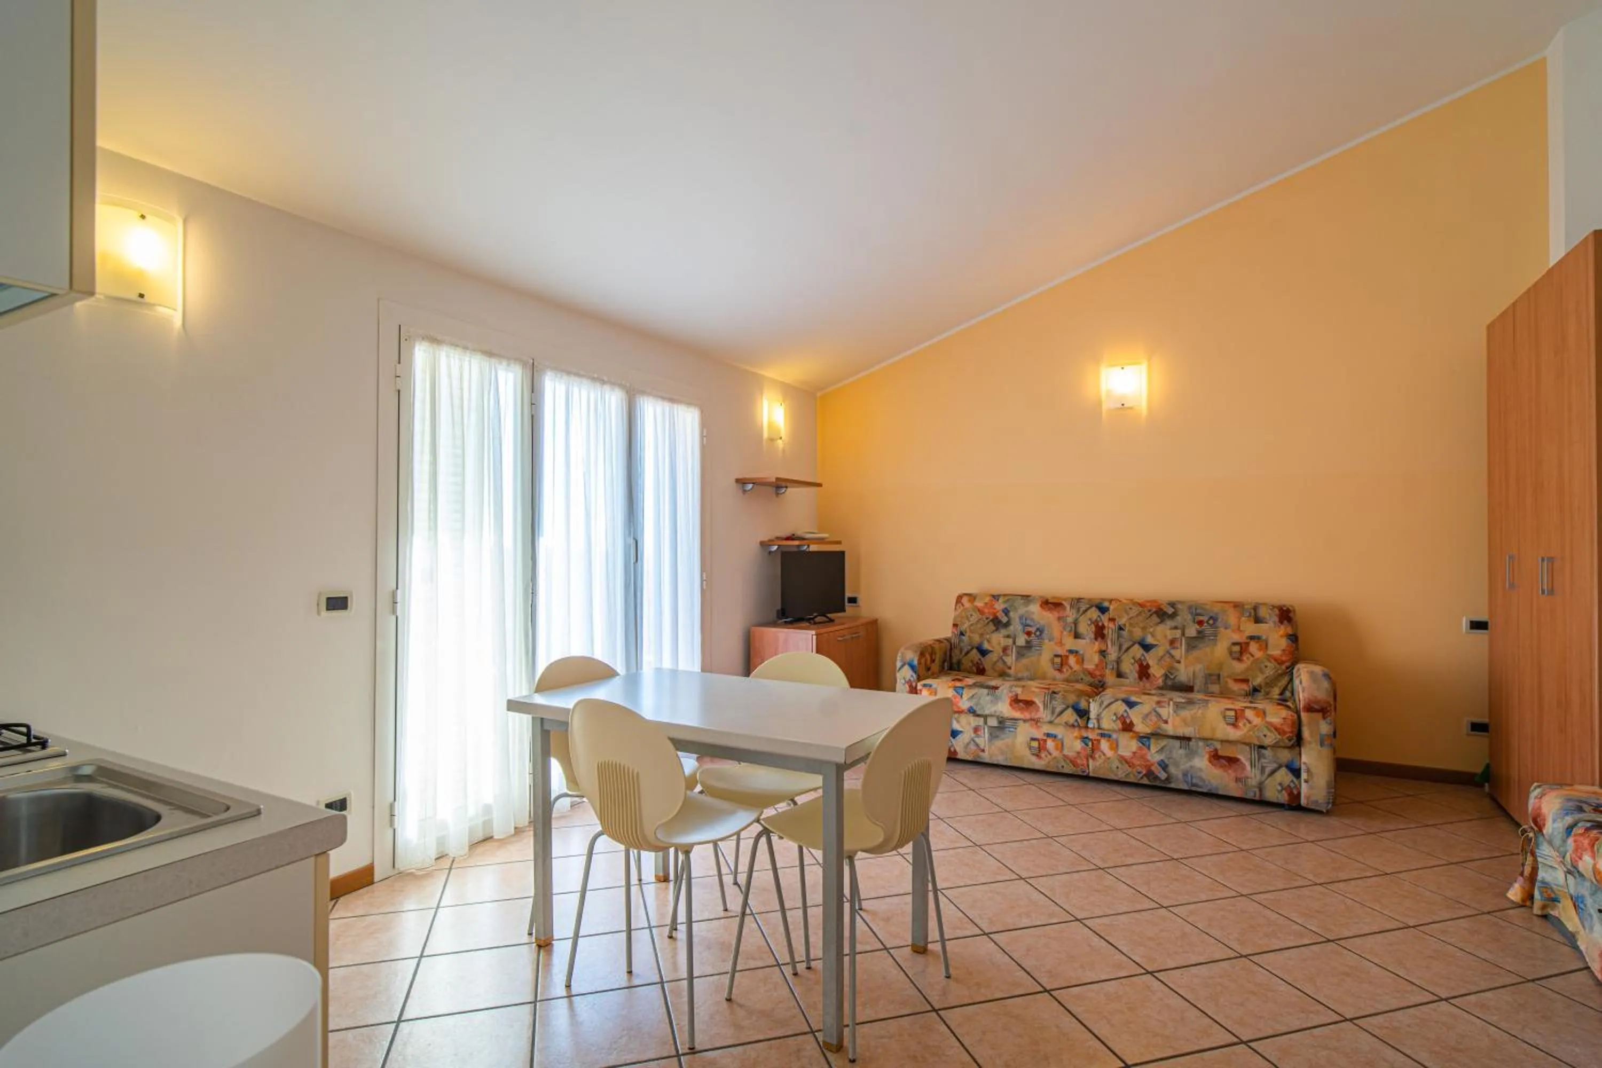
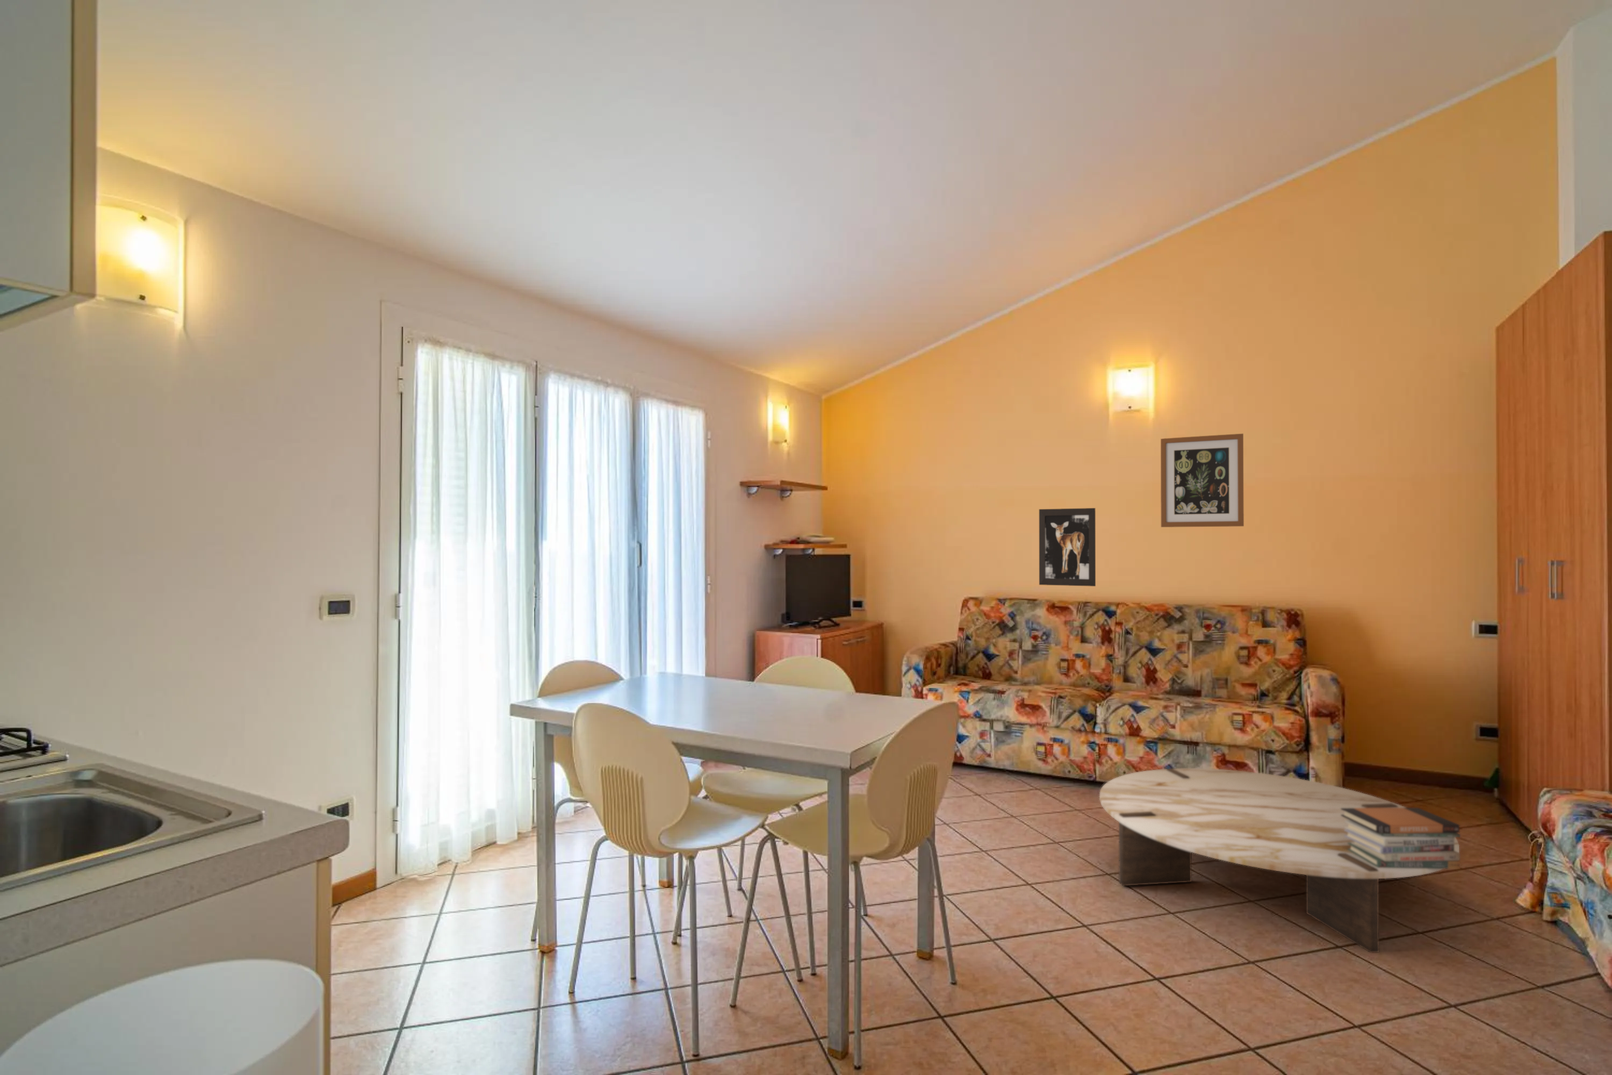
+ wall art [1160,433,1245,528]
+ coffee table [1099,768,1460,954]
+ book stack [1341,807,1461,870]
+ wall art [1039,508,1096,587]
